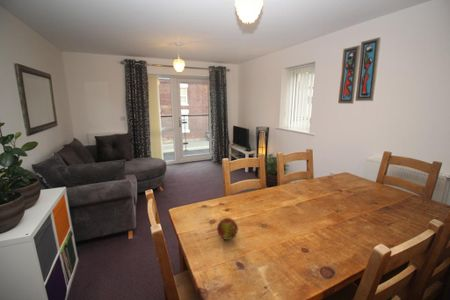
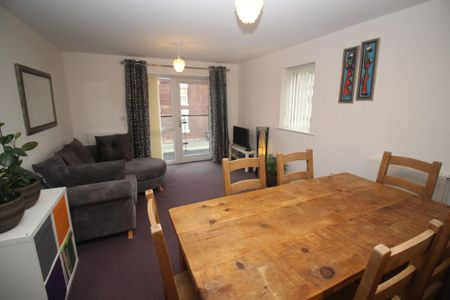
- fruit [216,217,239,241]
